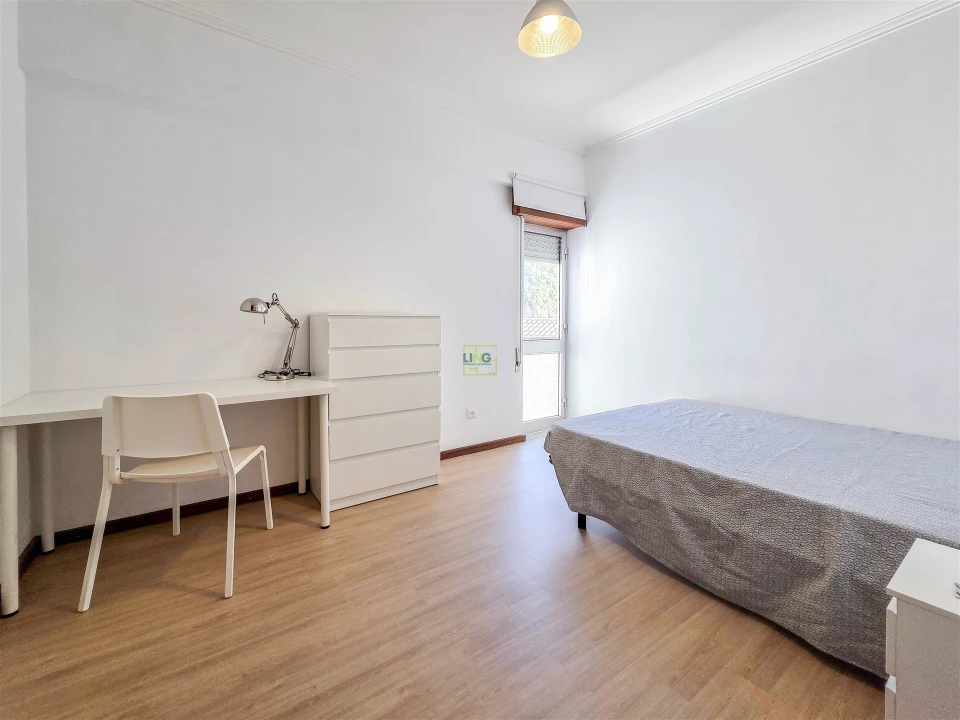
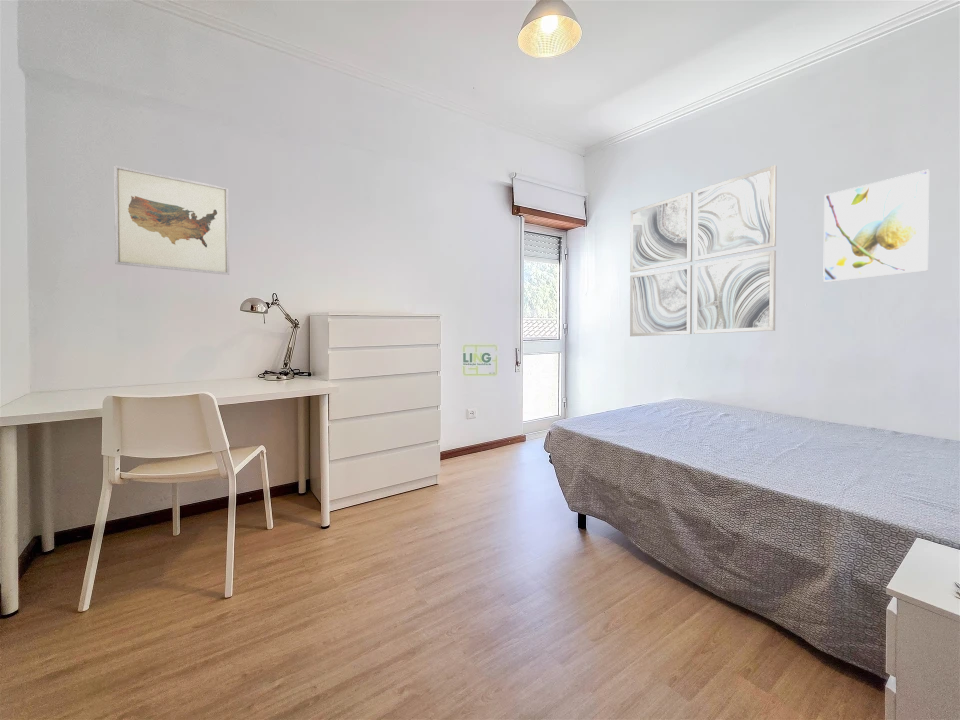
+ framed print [822,169,930,283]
+ wall art [629,164,778,337]
+ wall art [113,164,230,276]
